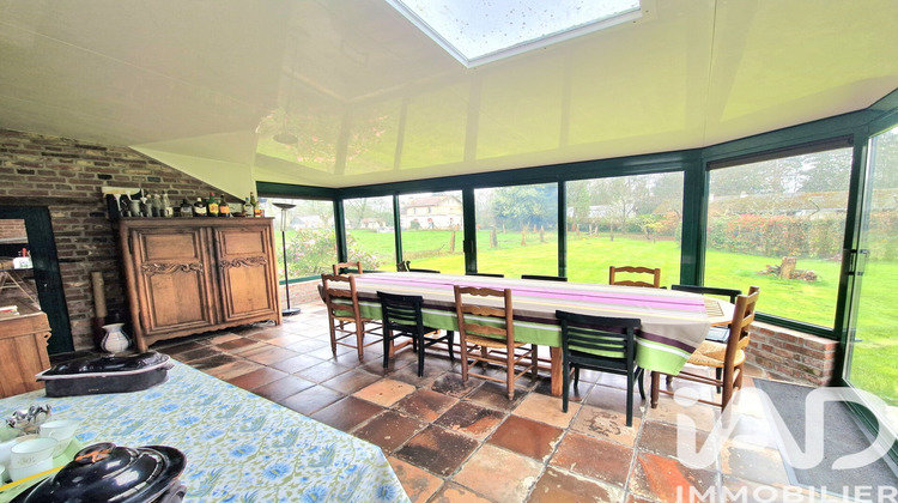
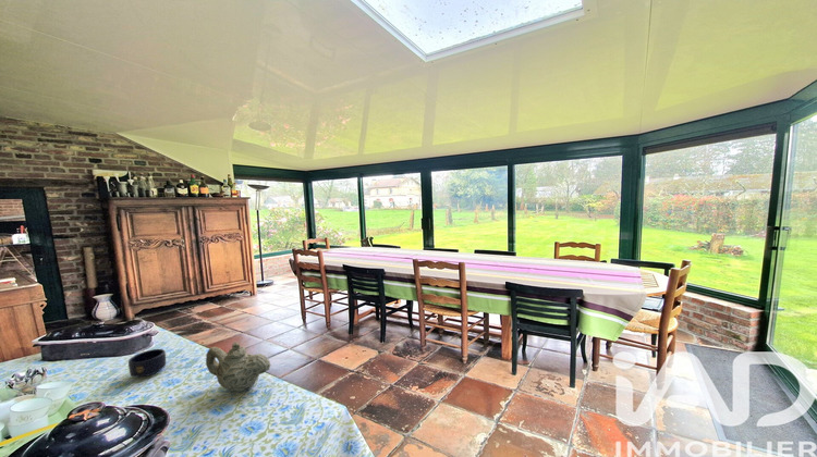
+ teapot [205,342,272,393]
+ mug [127,348,167,379]
